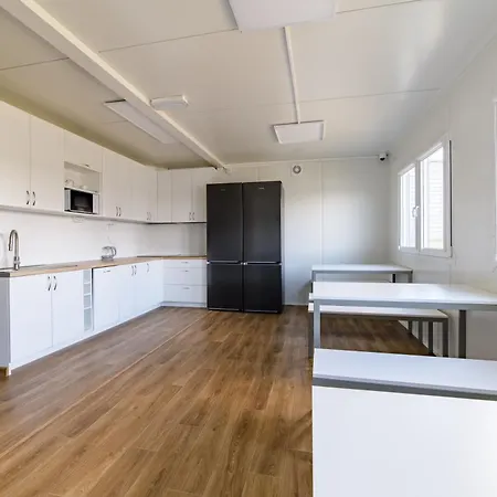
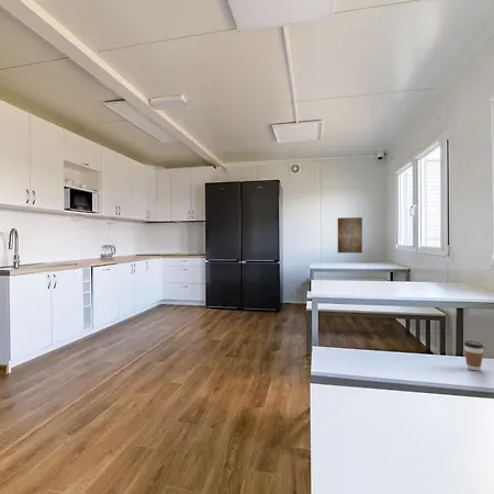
+ wall art [337,216,363,254]
+ coffee cup [463,339,485,371]
